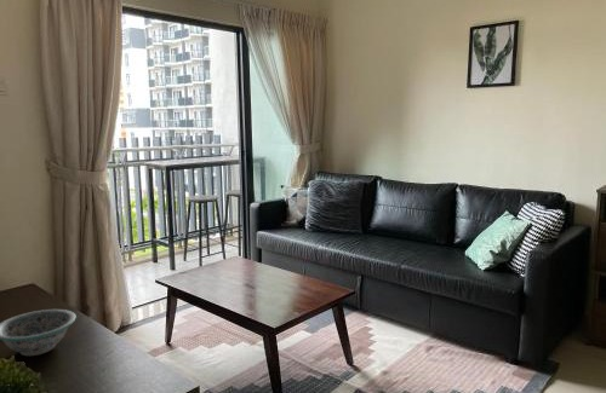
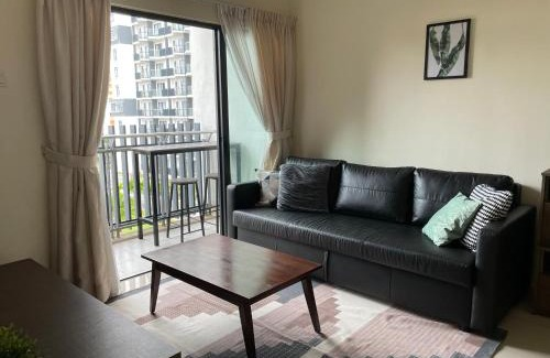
- decorative bowl [0,308,78,357]
